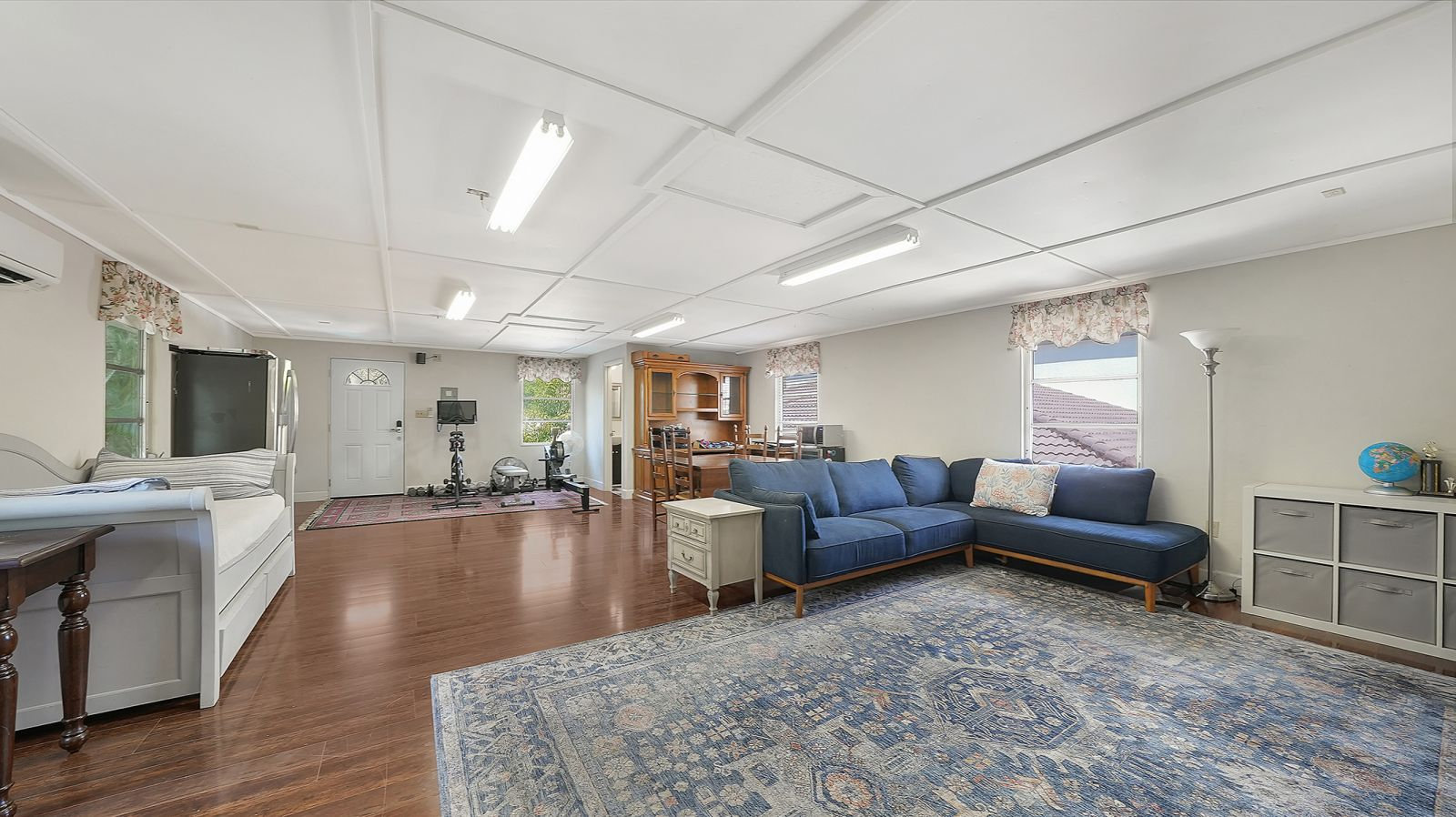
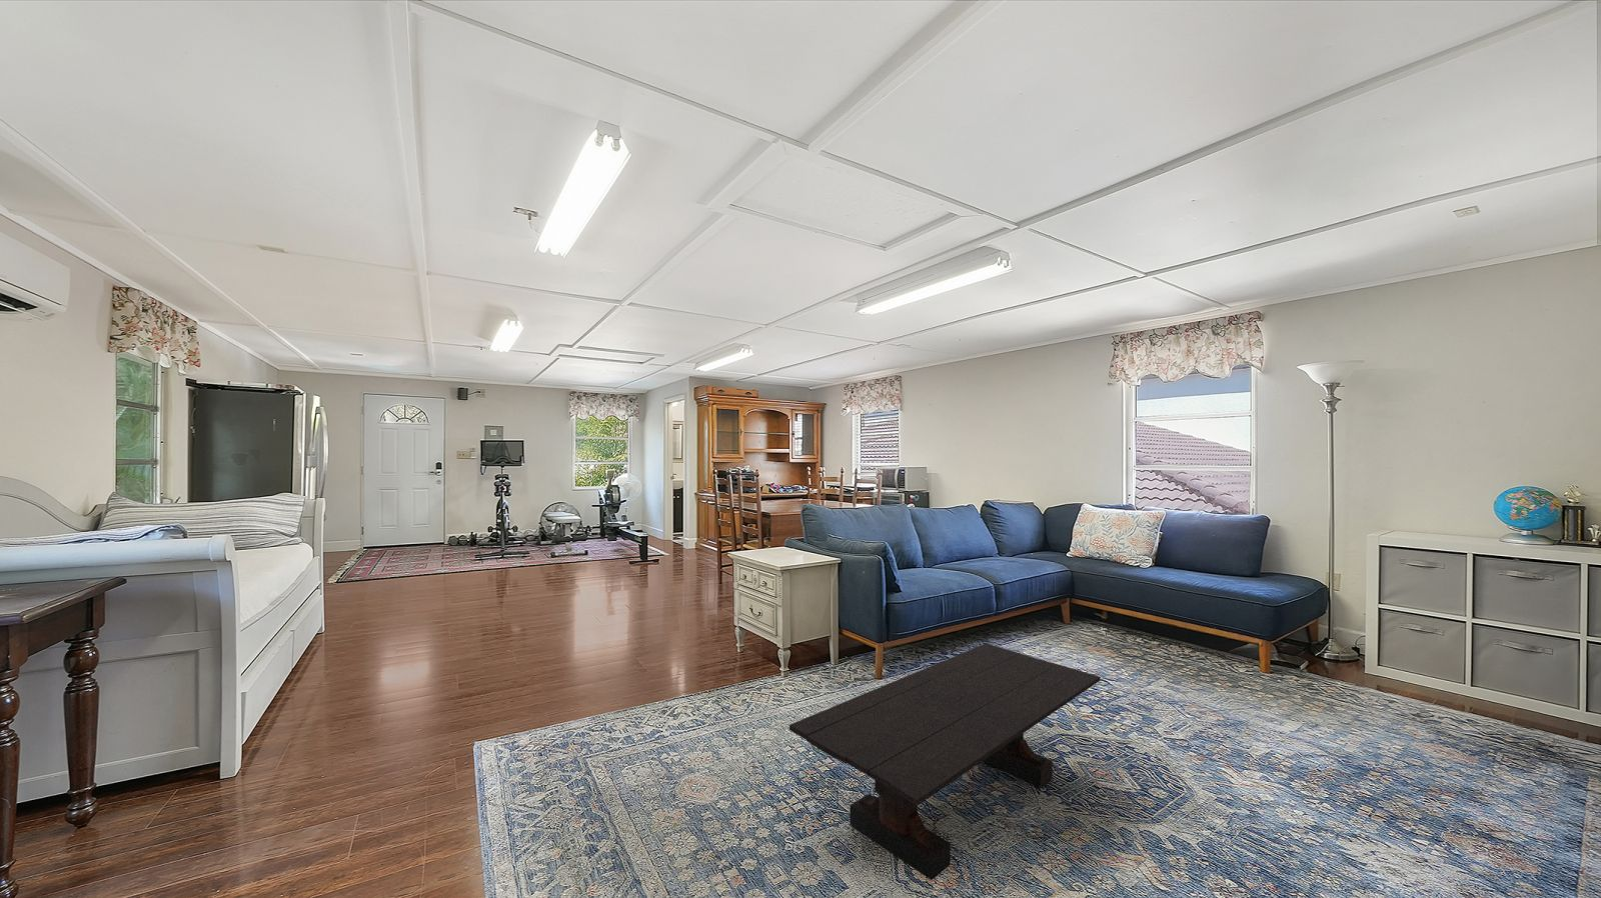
+ coffee table [788,642,1102,882]
